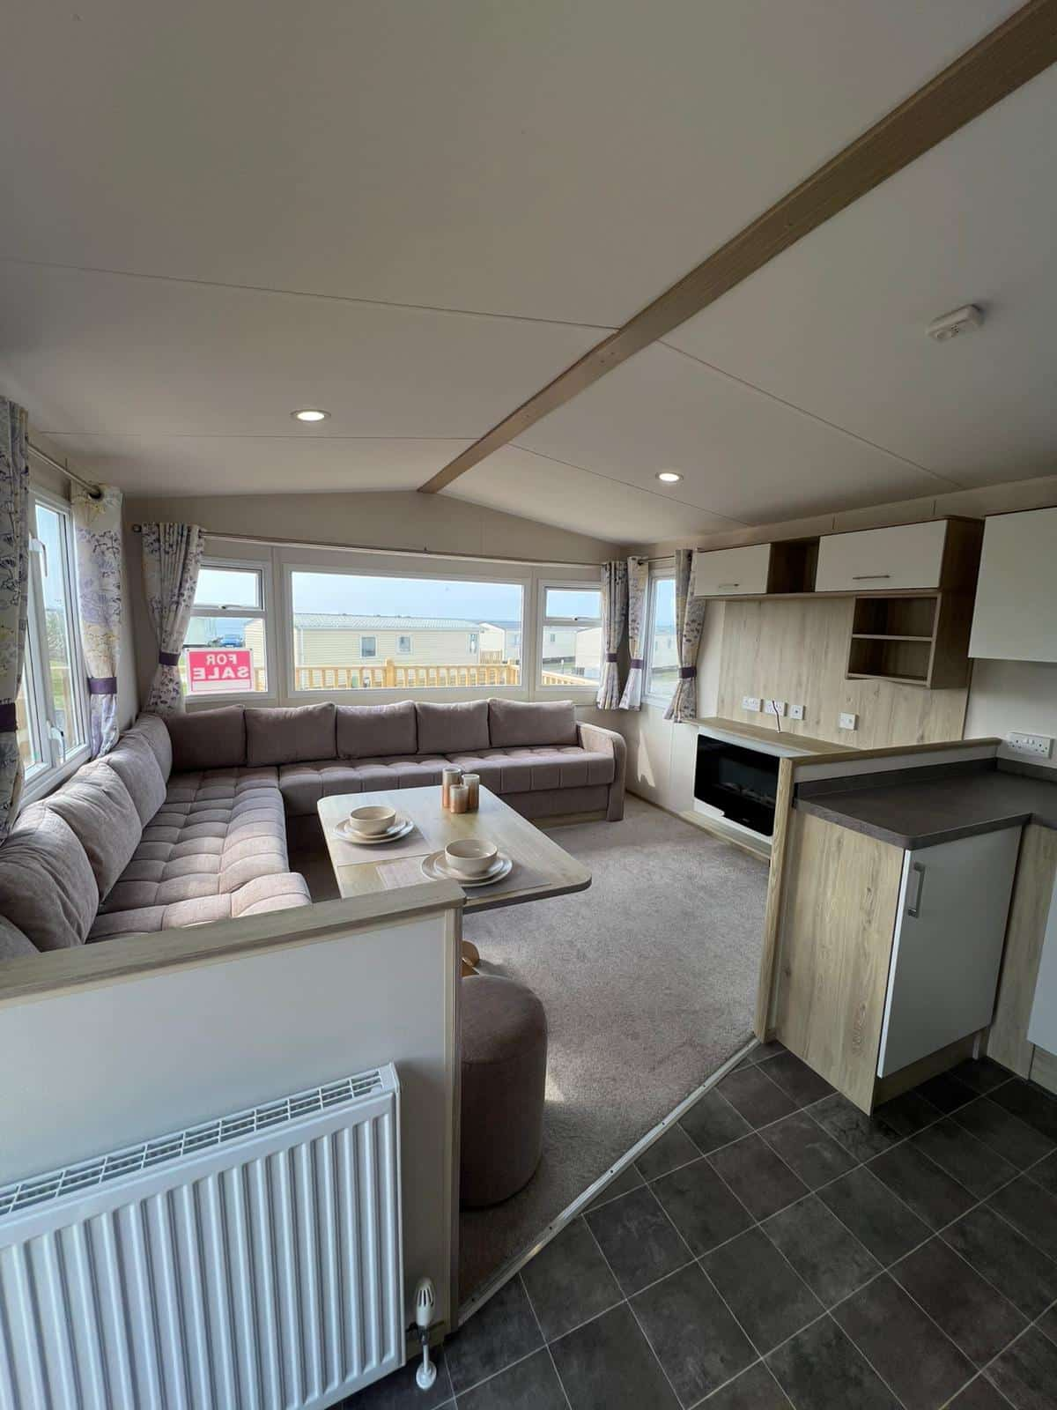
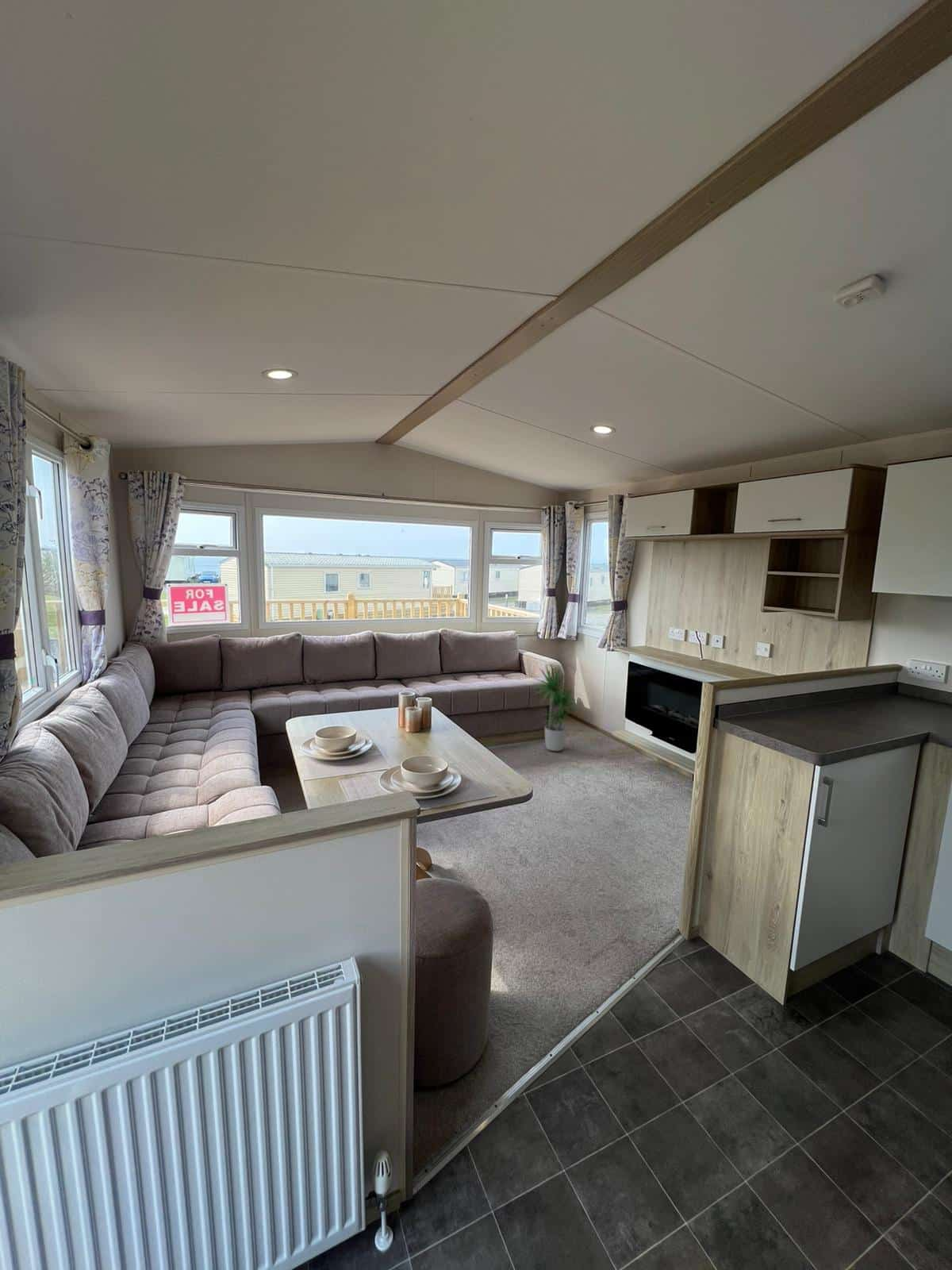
+ potted plant [531,662,583,752]
